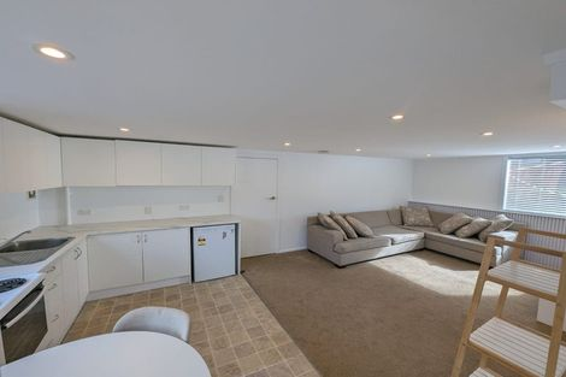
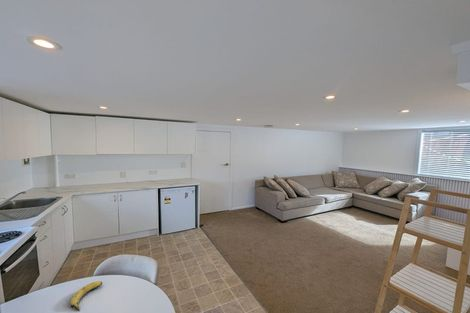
+ banana [69,280,103,312]
